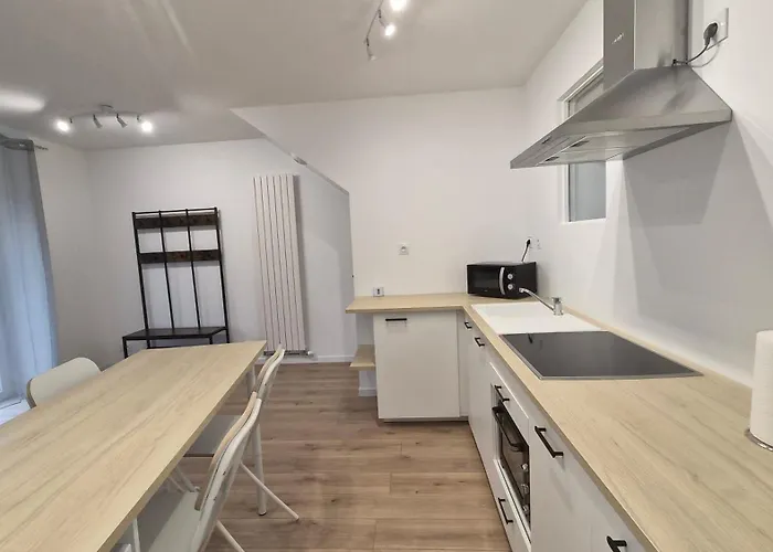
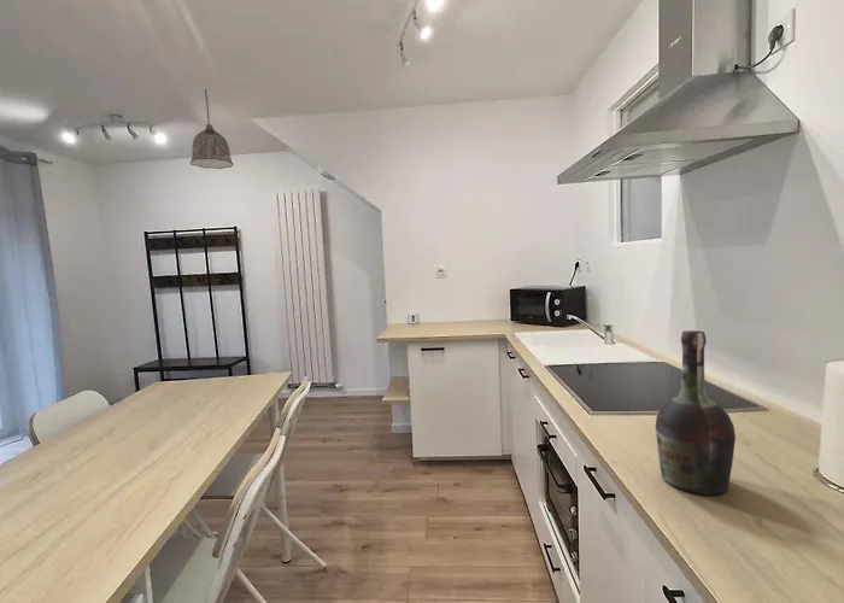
+ pendant lamp [189,88,235,170]
+ cognac bottle [655,329,737,496]
